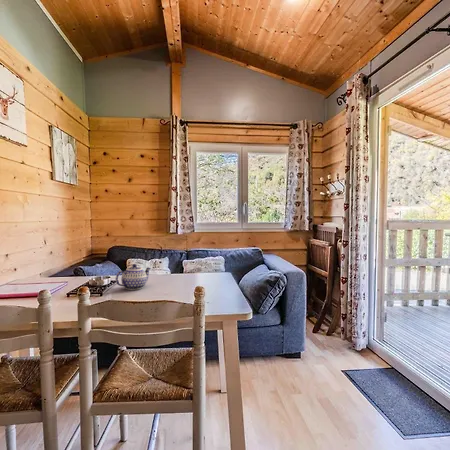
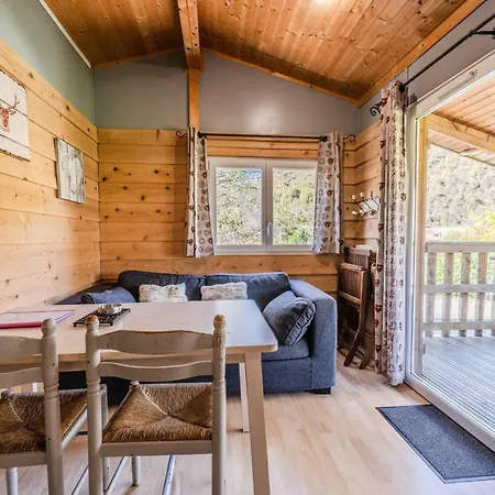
- teapot [115,263,152,291]
